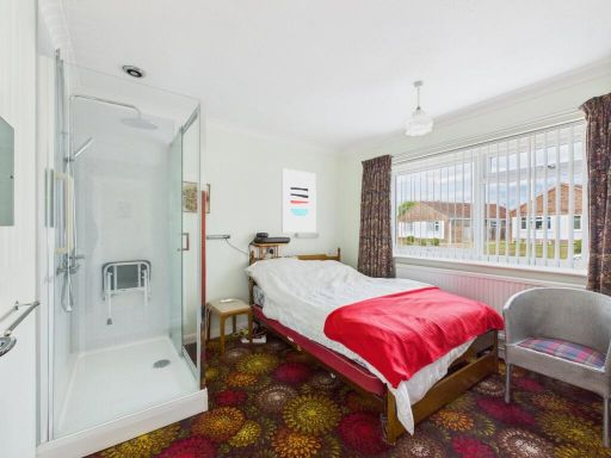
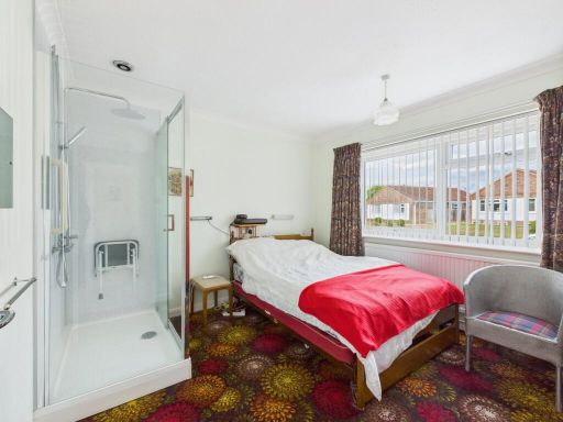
- wall art [280,168,317,234]
